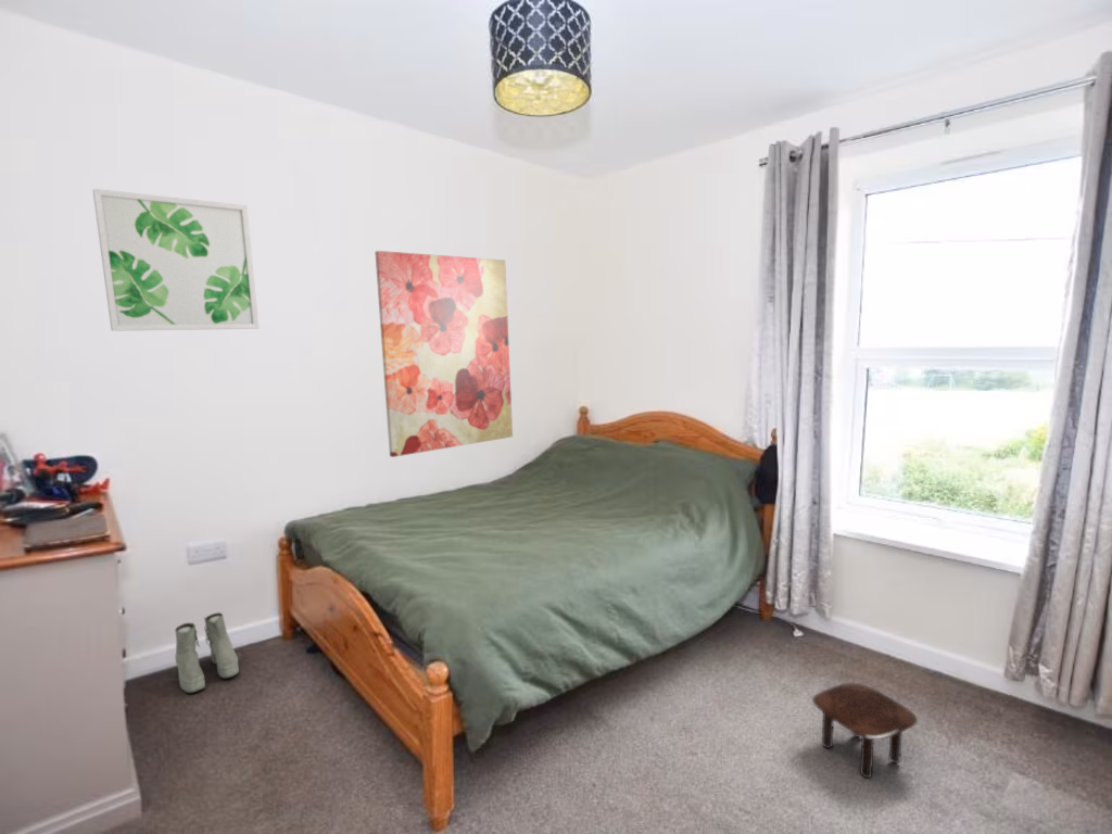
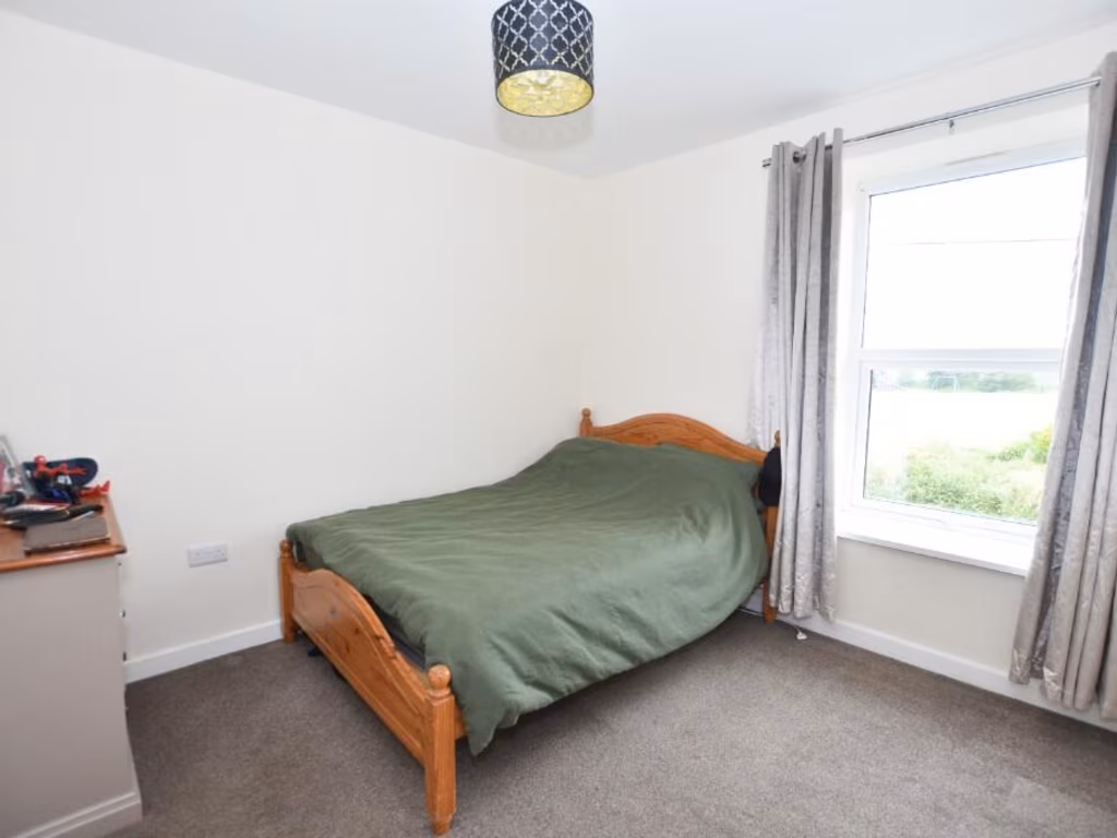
- wall art [375,250,514,458]
- wall art [92,188,260,332]
- side table [811,681,919,780]
- boots [174,611,240,694]
